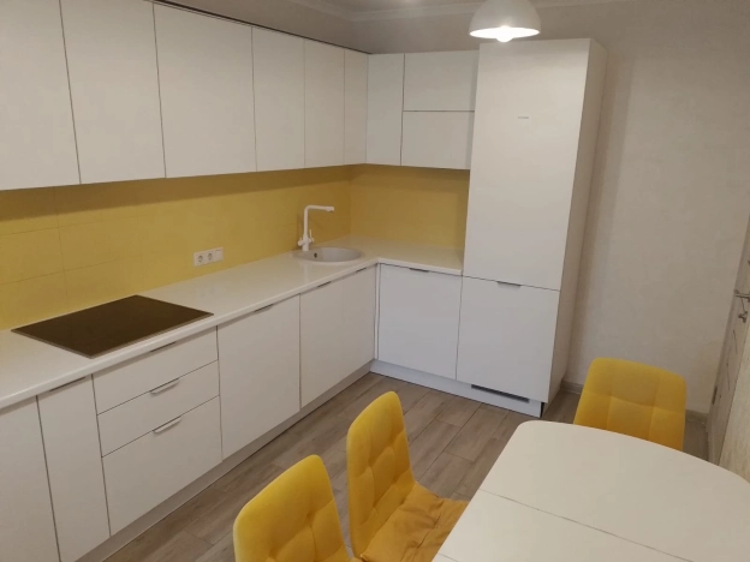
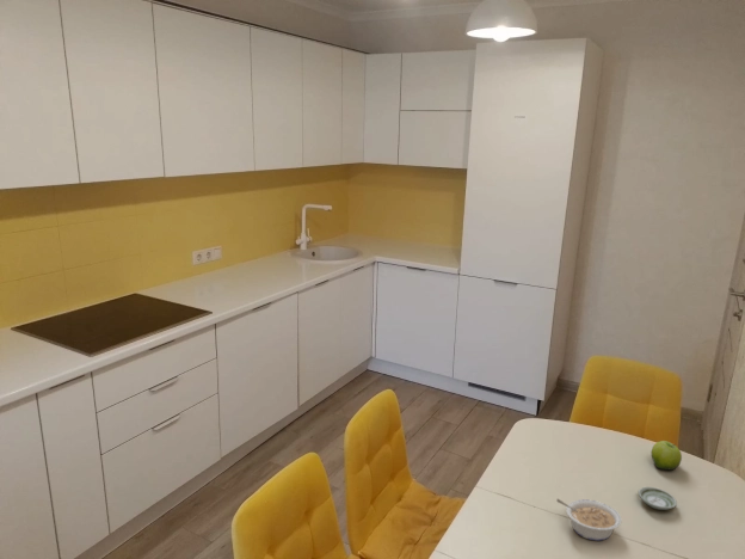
+ fruit [651,440,683,472]
+ legume [555,498,623,542]
+ saucer [638,486,678,511]
